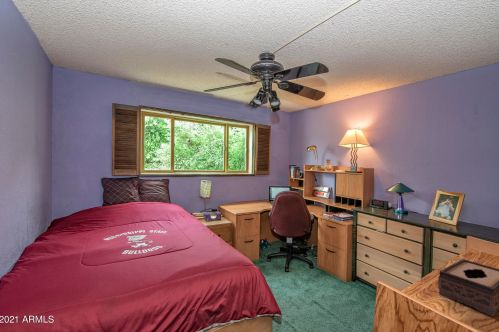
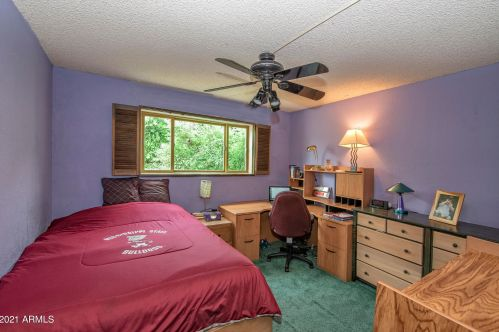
- tissue box [437,258,499,317]
